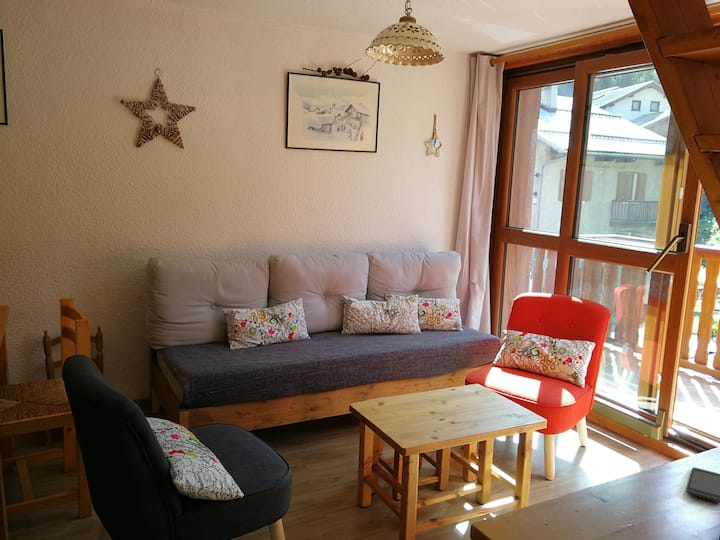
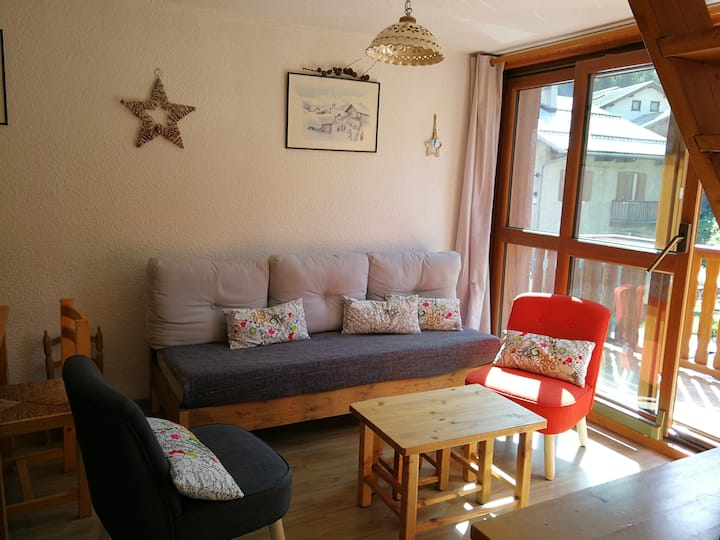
- smartphone [685,466,720,504]
